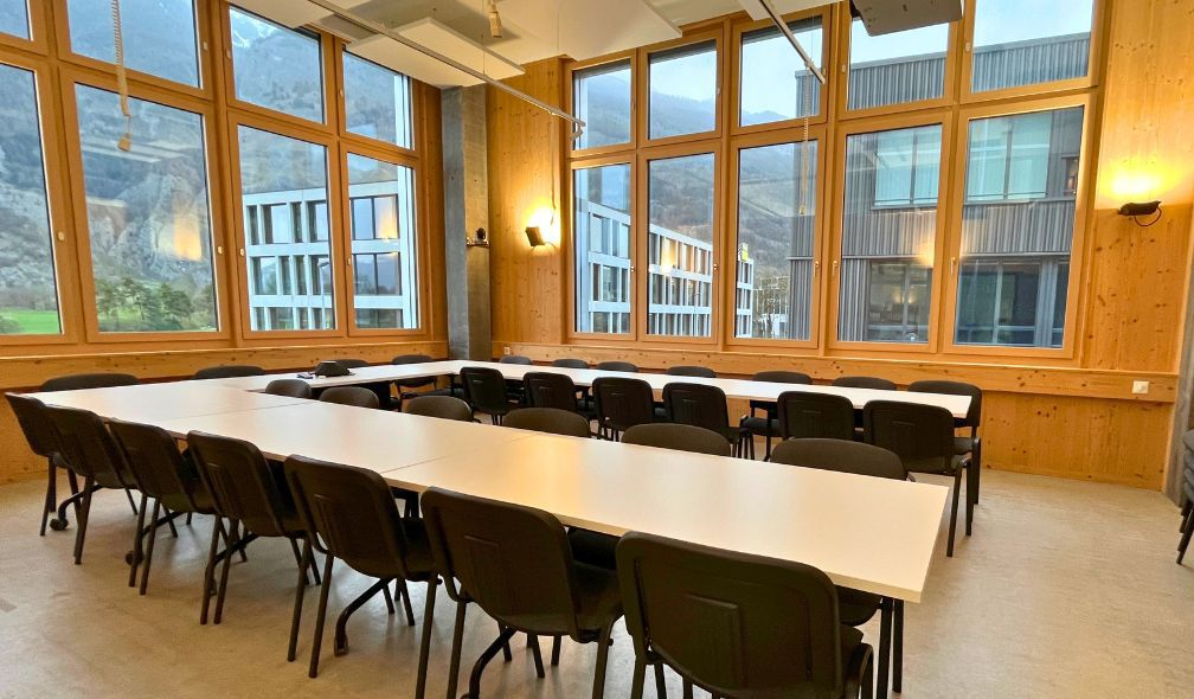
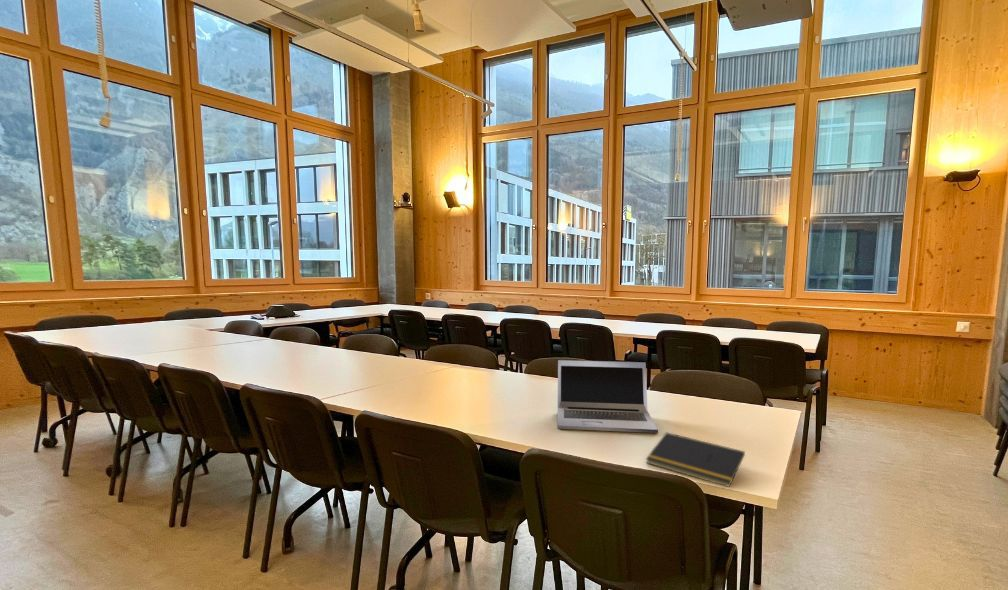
+ notepad [645,431,746,488]
+ laptop [556,359,659,434]
